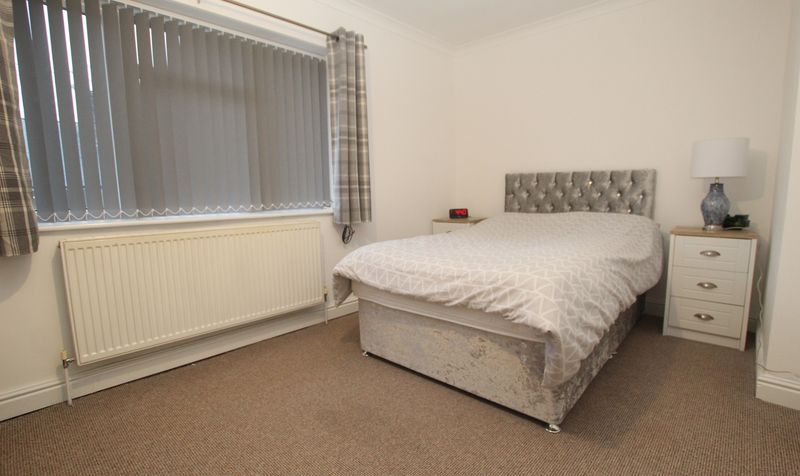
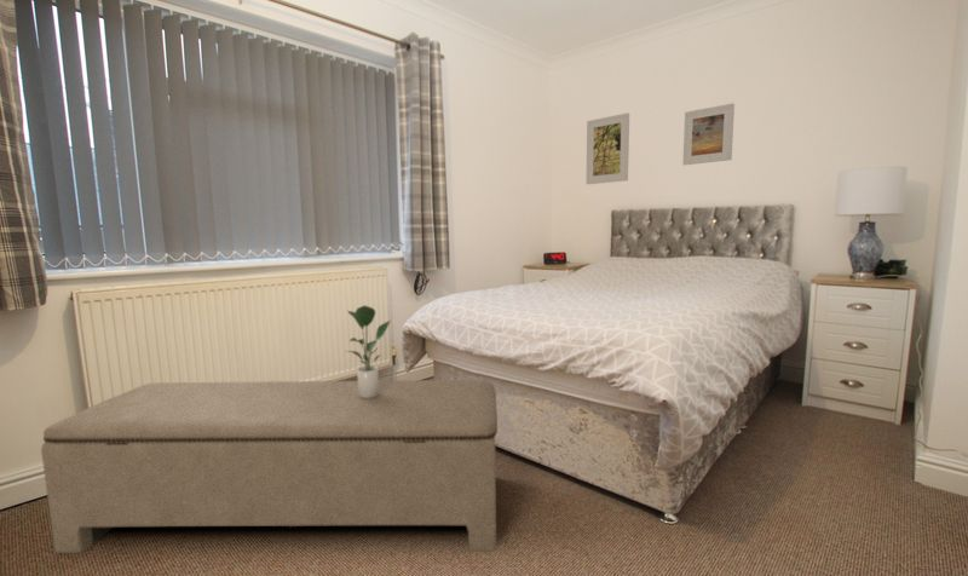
+ bench [40,379,499,554]
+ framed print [681,102,736,166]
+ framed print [584,111,630,185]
+ potted plant [345,304,392,398]
